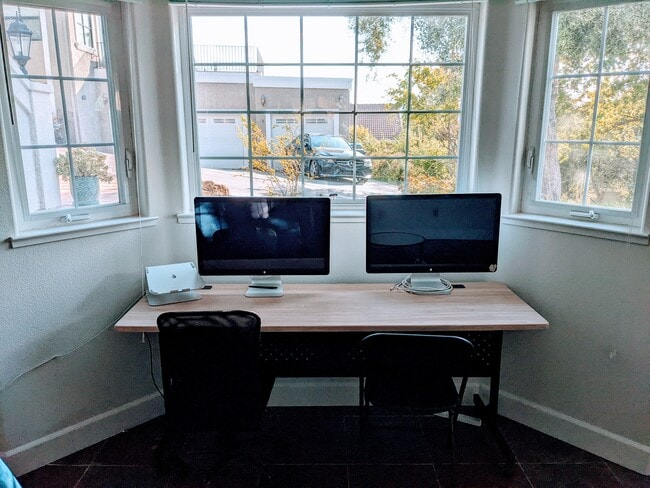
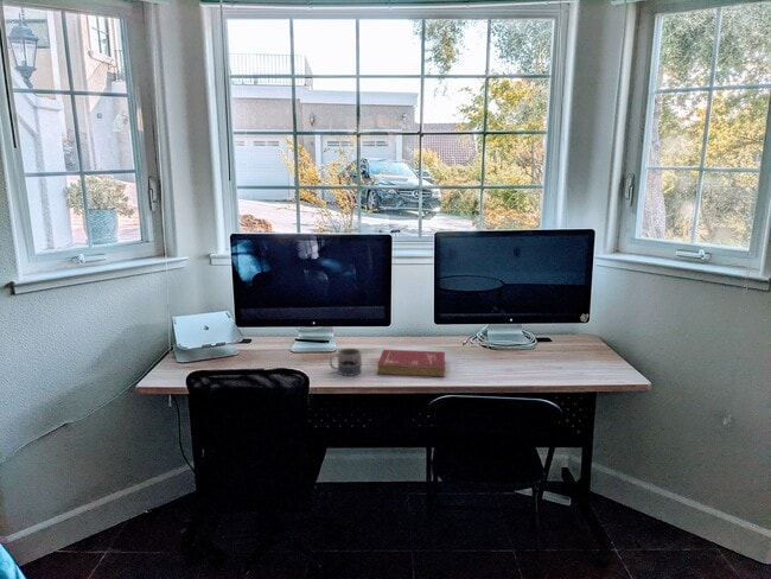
+ book [376,349,446,377]
+ mug [329,348,363,377]
